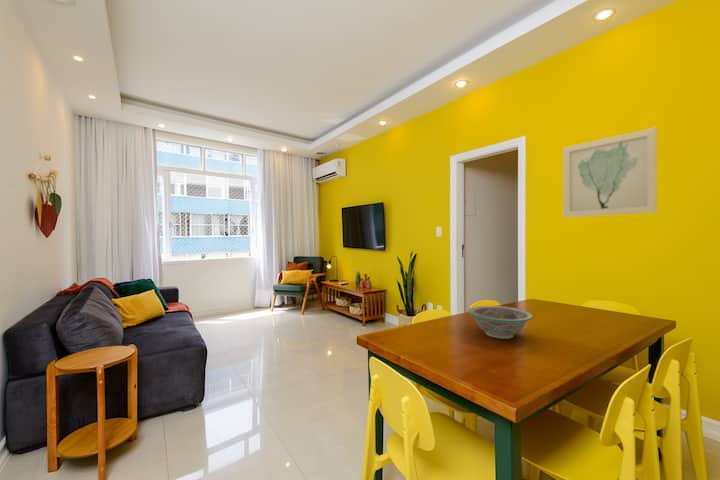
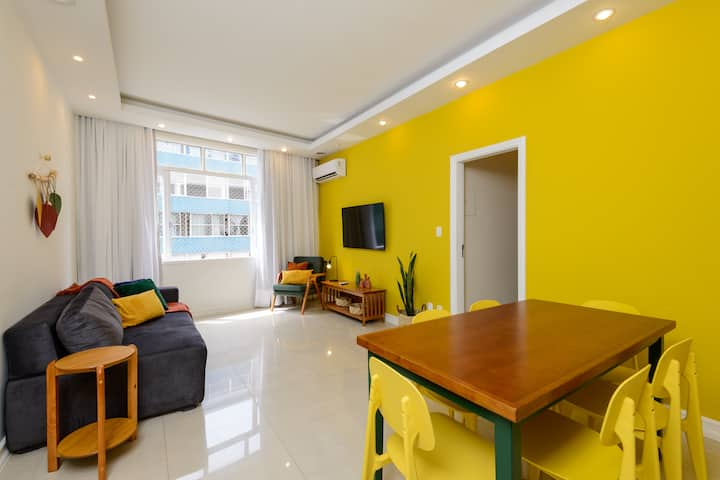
- wall art [562,126,658,218]
- bowl [467,305,534,340]
